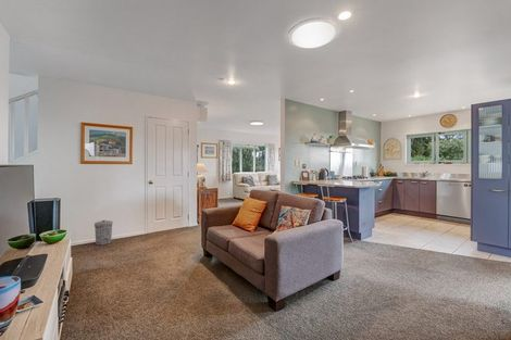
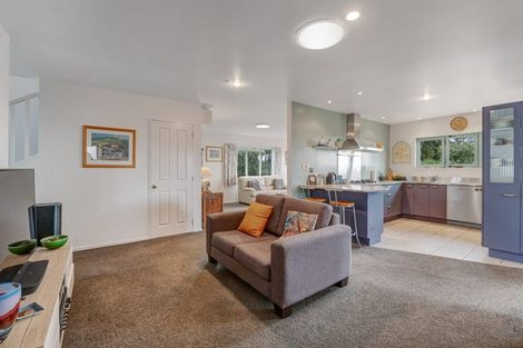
- trash can [94,219,114,247]
